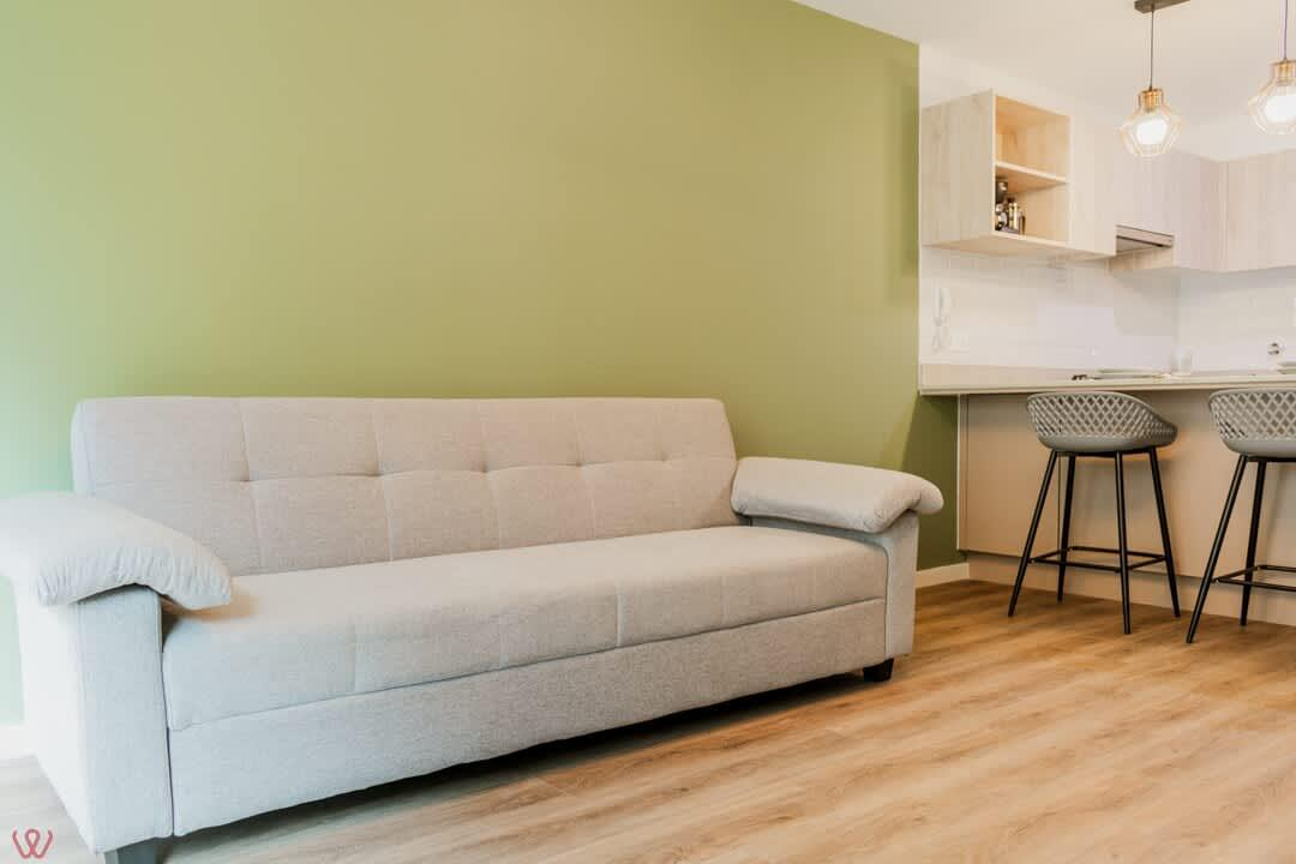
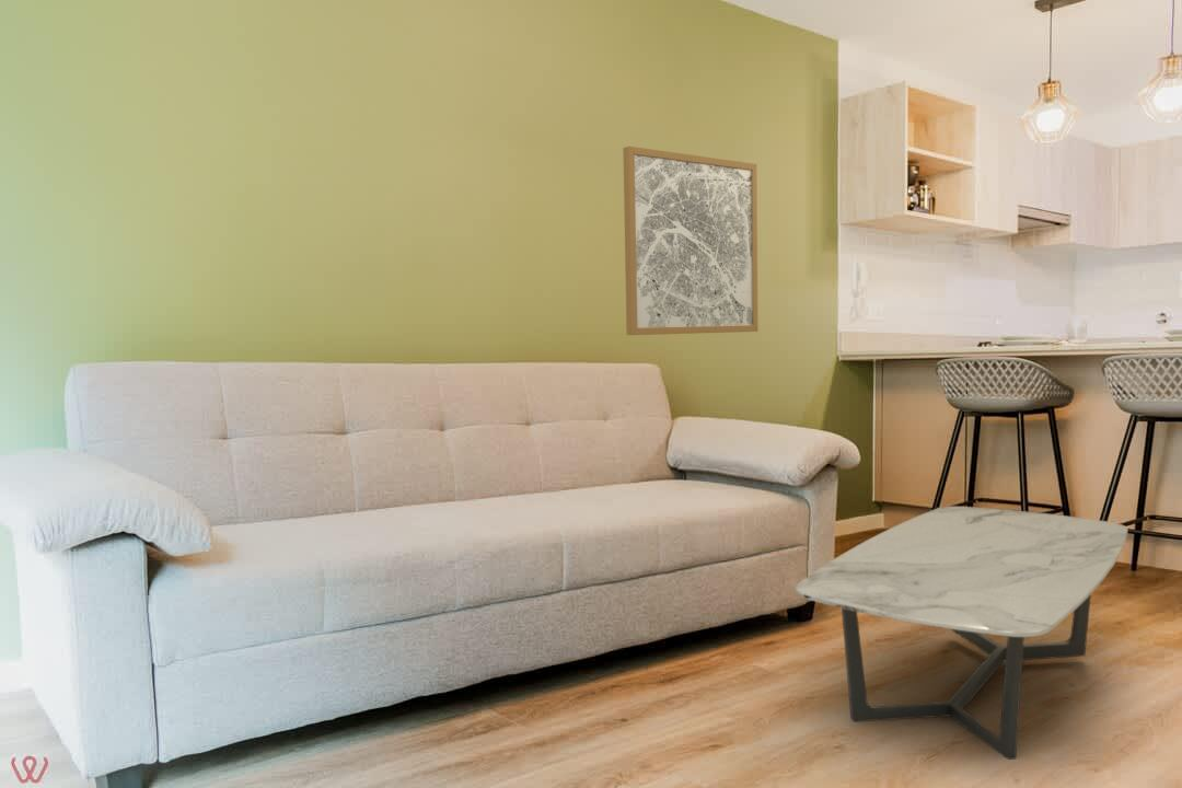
+ wall art [622,146,760,336]
+ coffee table [795,506,1128,761]
